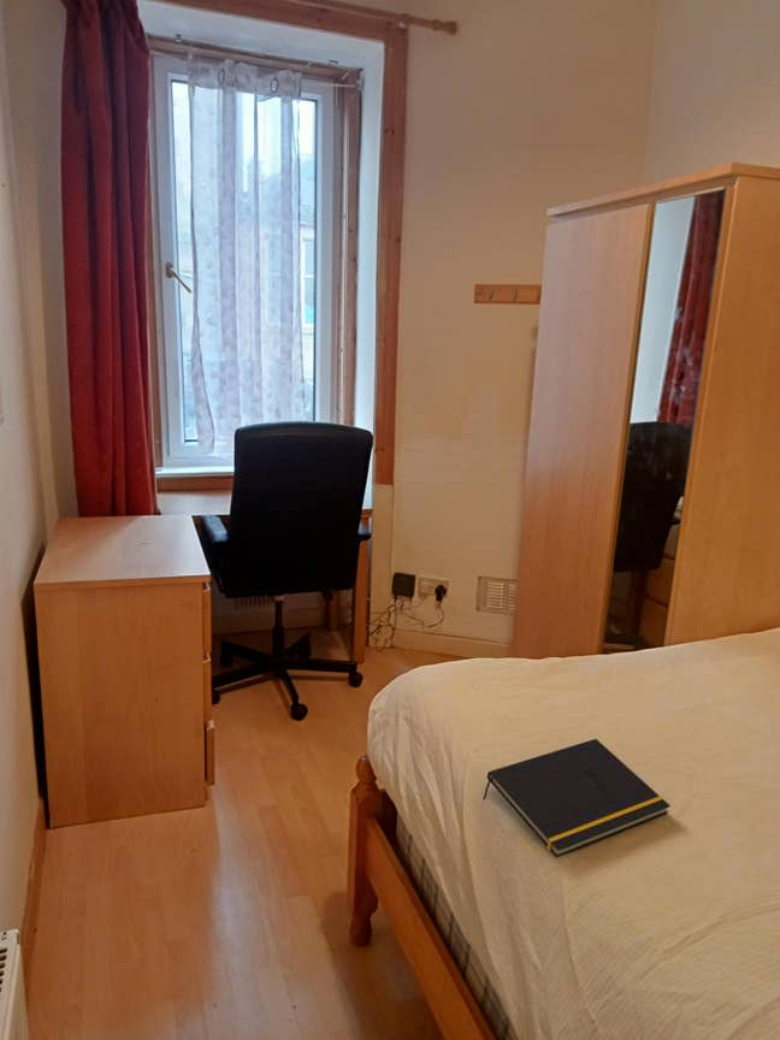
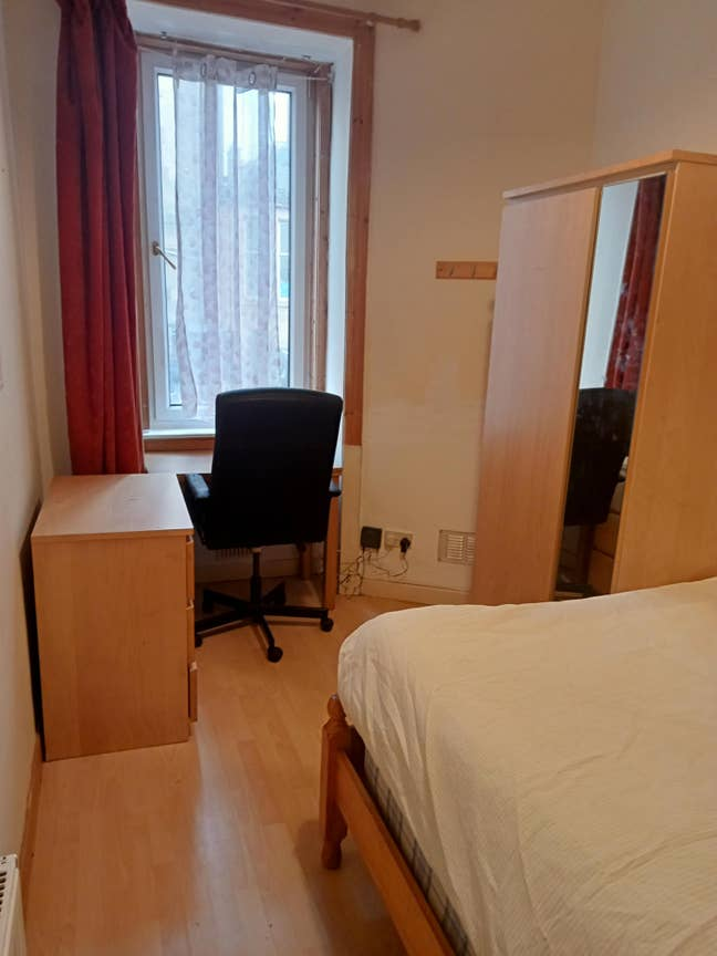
- notepad [481,738,672,858]
